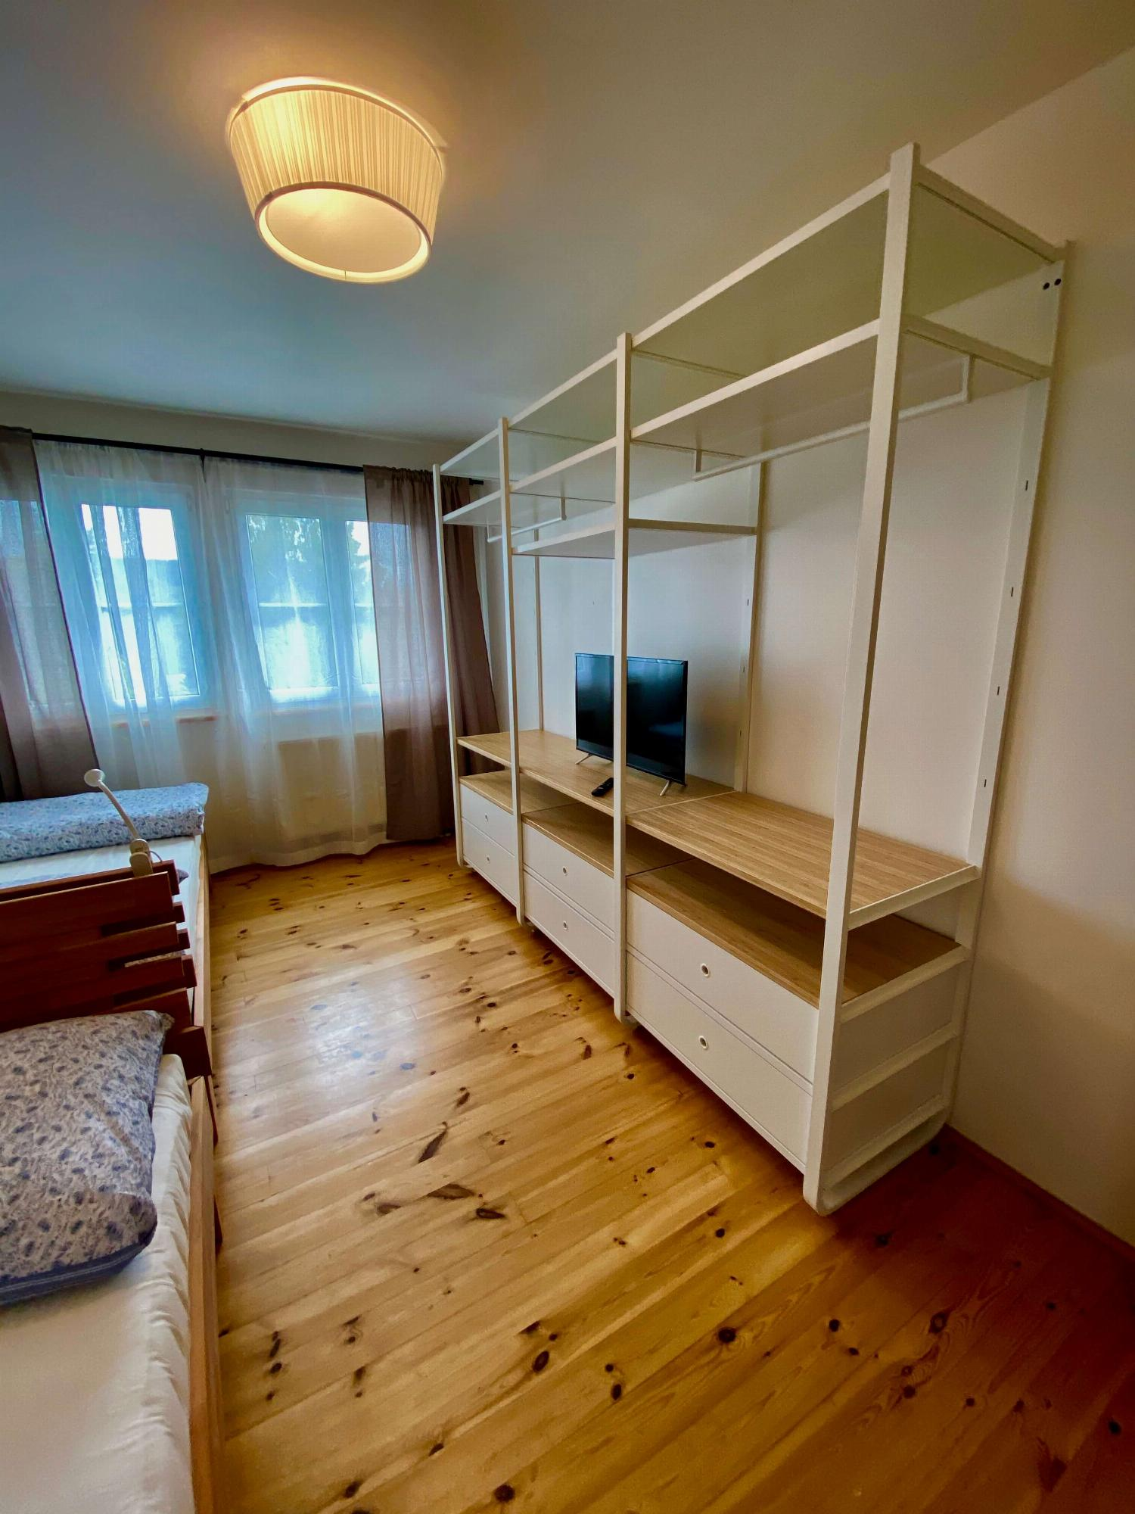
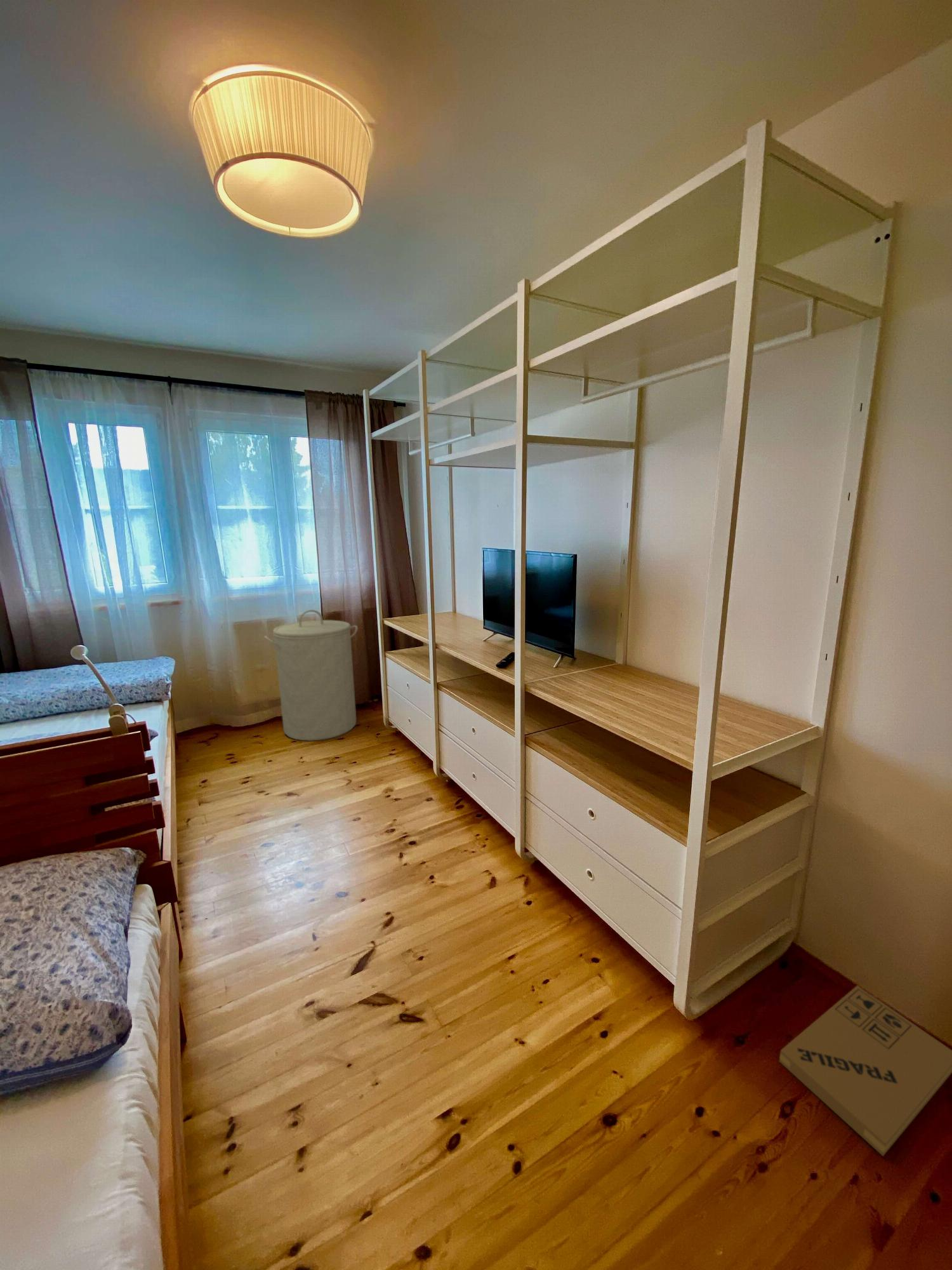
+ cardboard box [779,985,952,1157]
+ laundry hamper [263,609,359,742]
